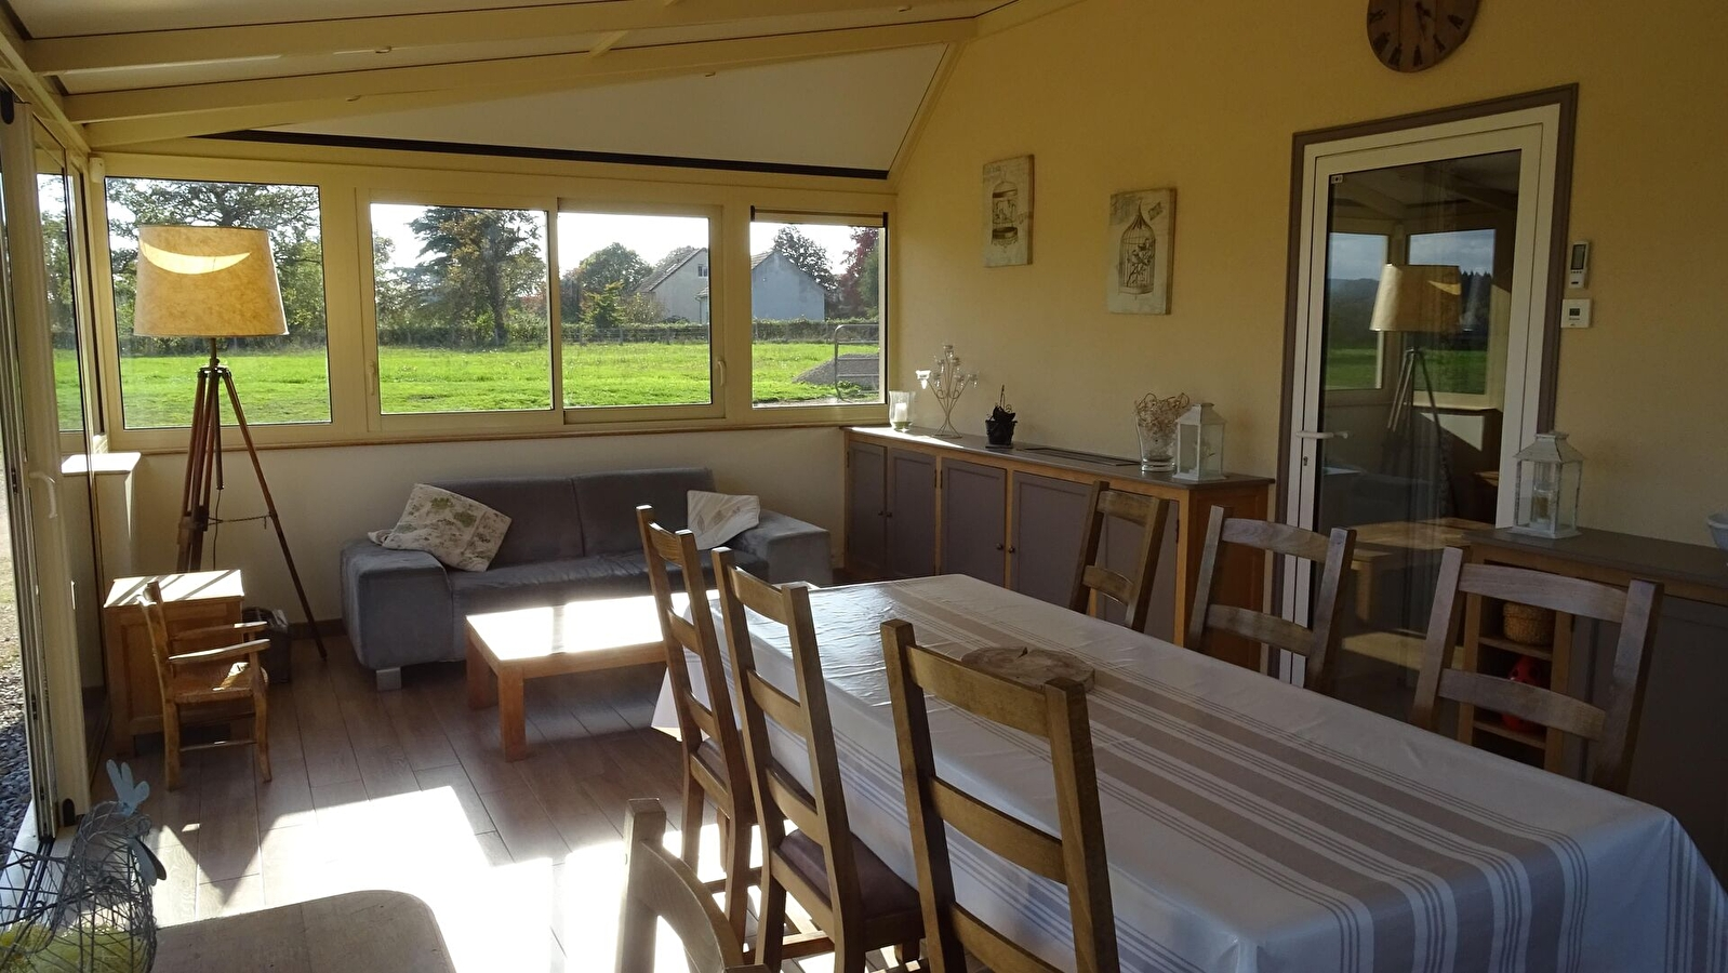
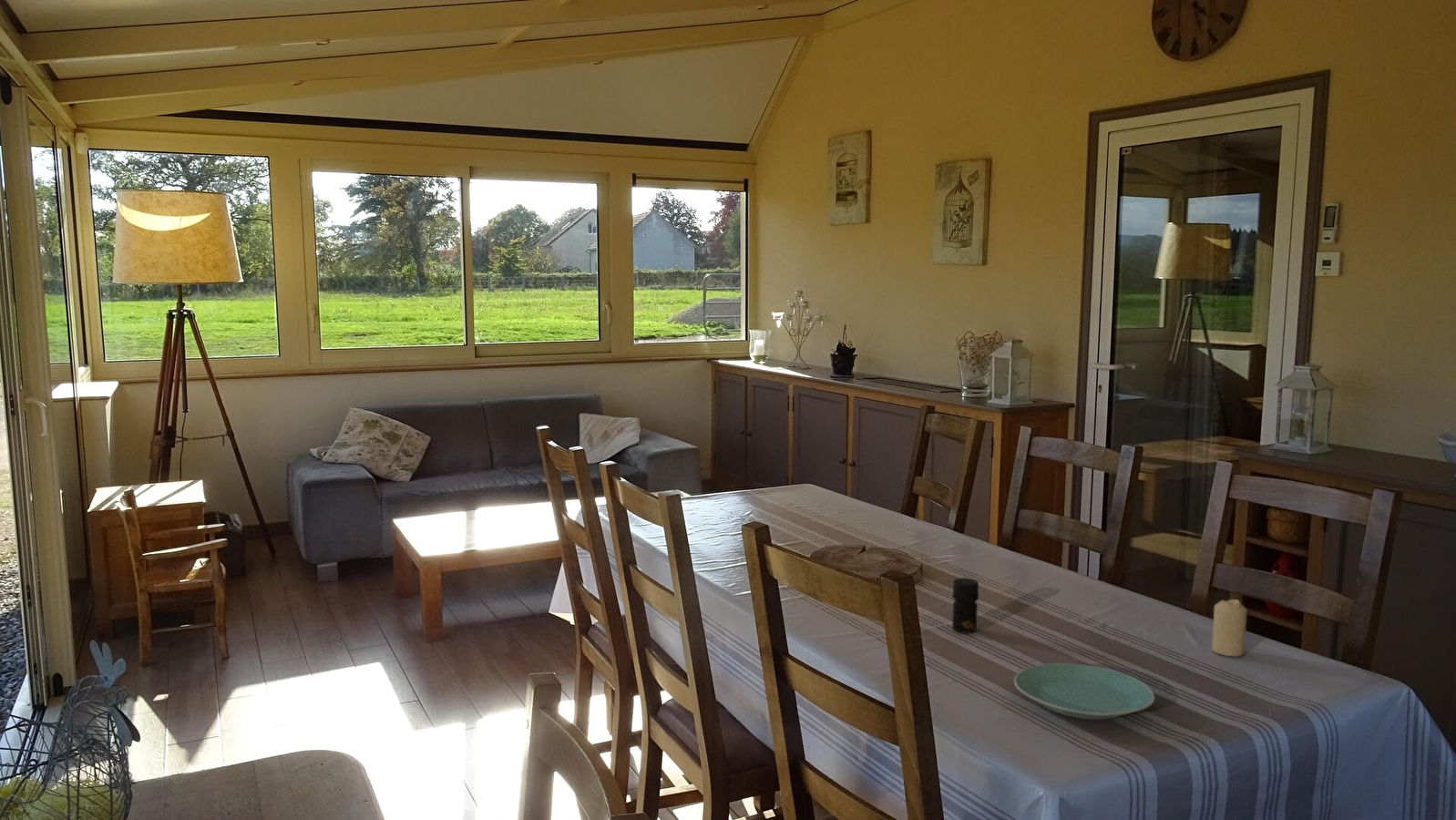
+ plate [1013,662,1155,720]
+ jar [951,577,979,634]
+ candle [1211,599,1248,657]
